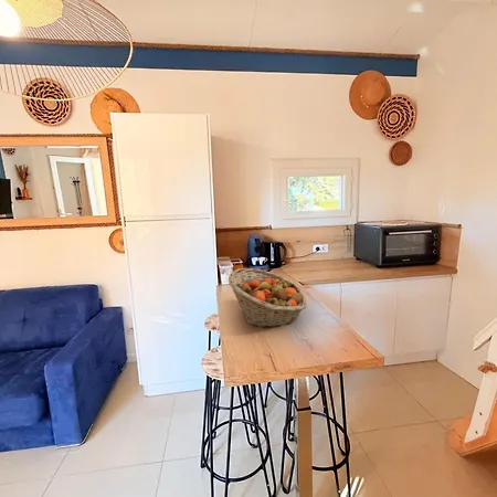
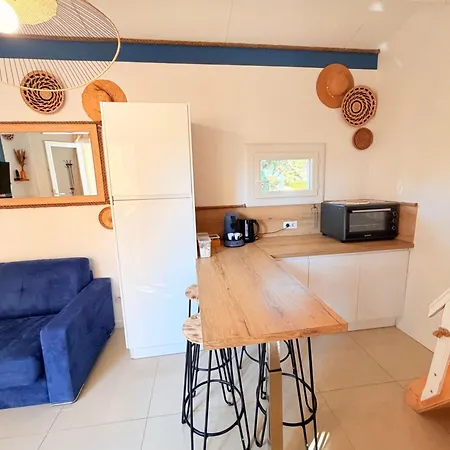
- fruit basket [228,267,308,328]
